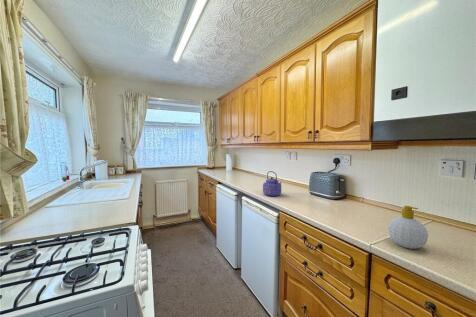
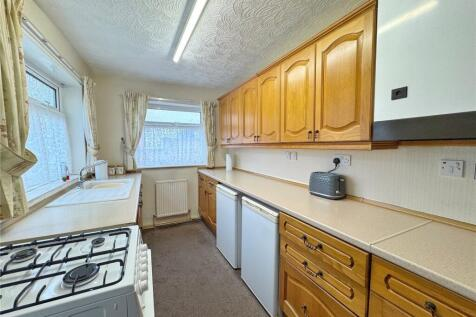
- kettle [262,170,282,197]
- soap bottle [387,205,429,250]
